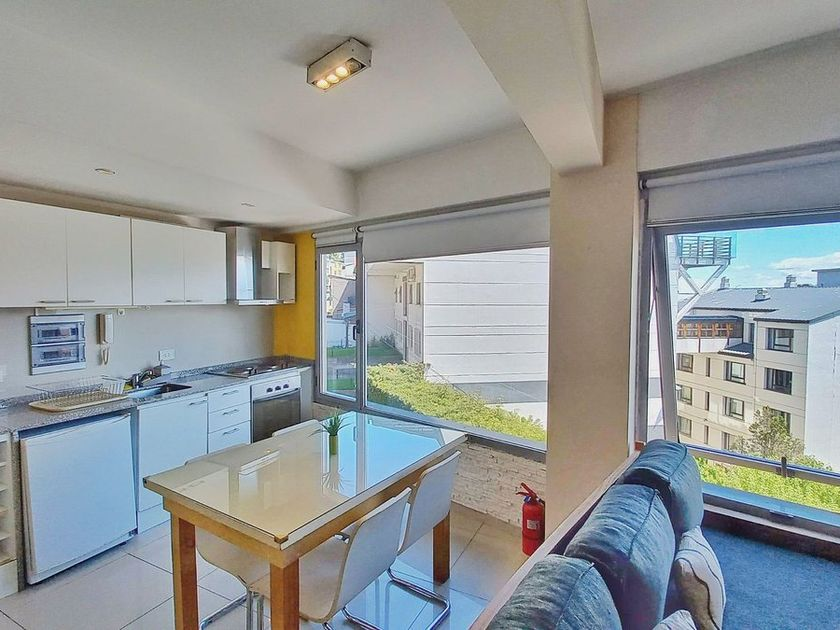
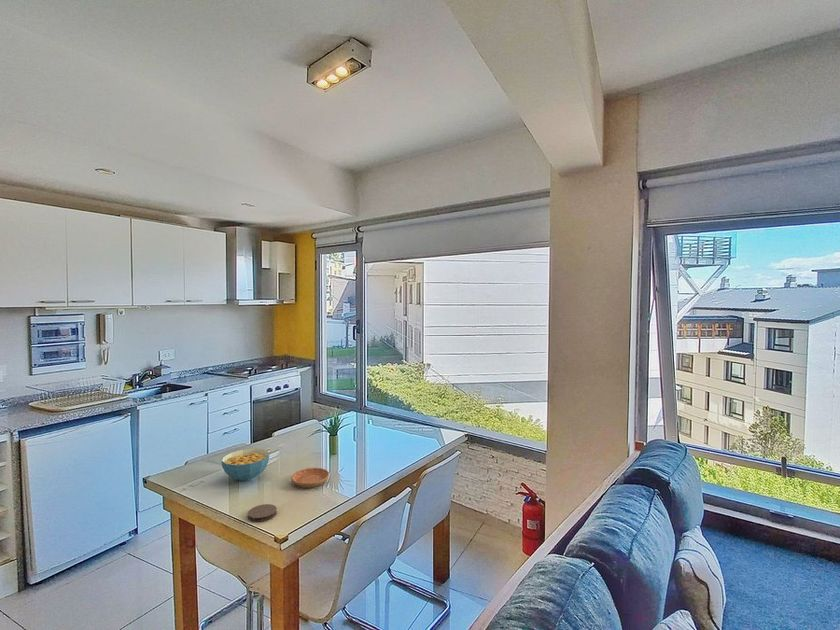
+ saucer [290,467,330,489]
+ cereal bowl [220,448,271,482]
+ coaster [247,503,278,523]
